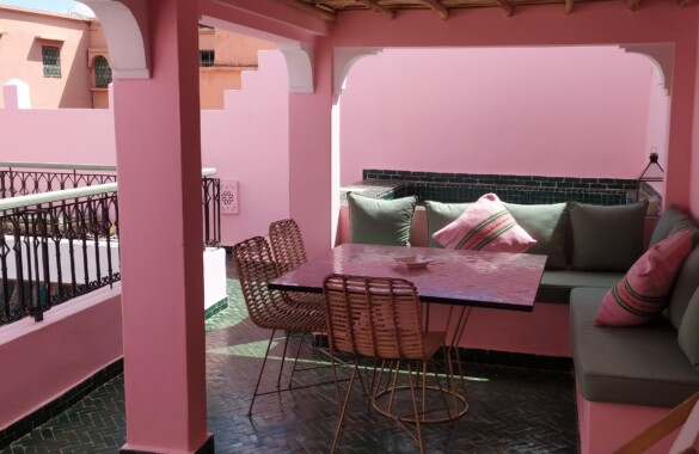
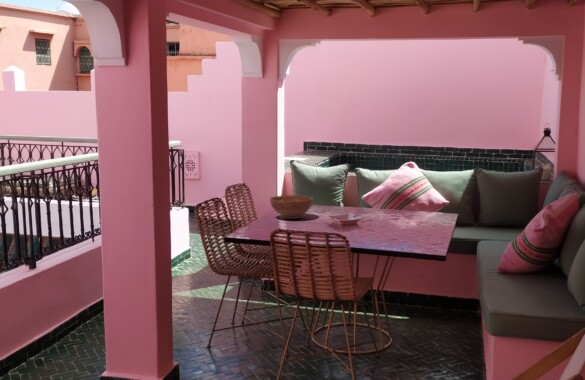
+ fruit bowl [269,194,314,220]
